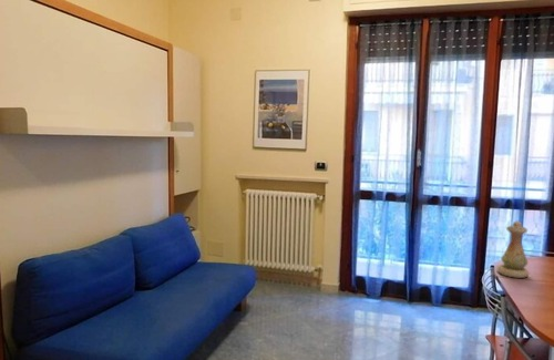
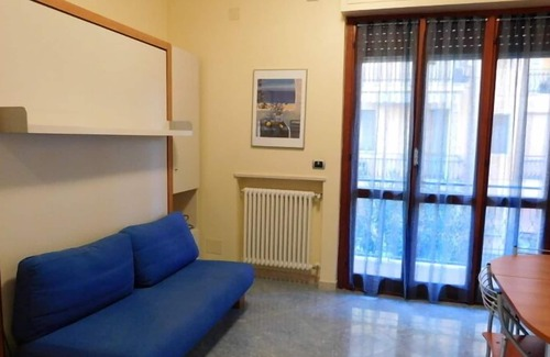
- vase [496,219,530,279]
